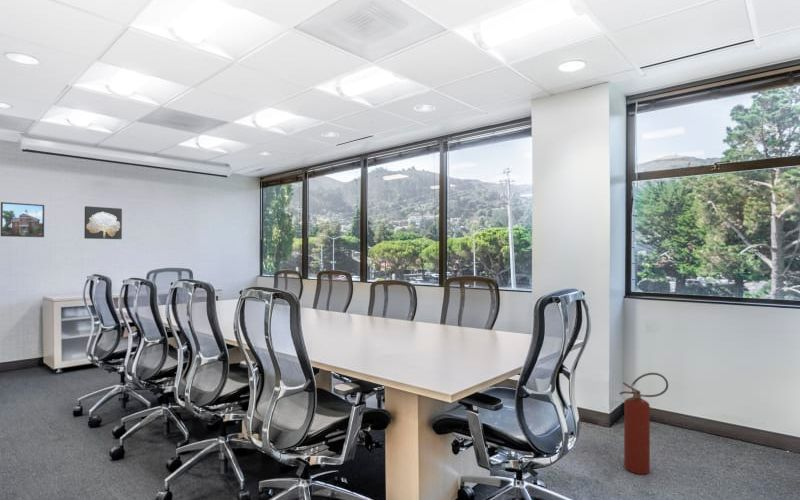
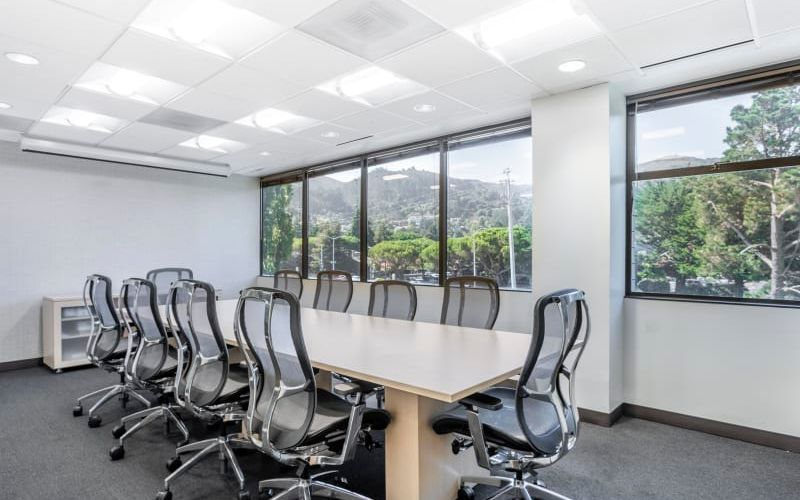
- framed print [0,201,45,238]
- wall art [83,205,123,240]
- fire extinguisher [619,372,669,475]
